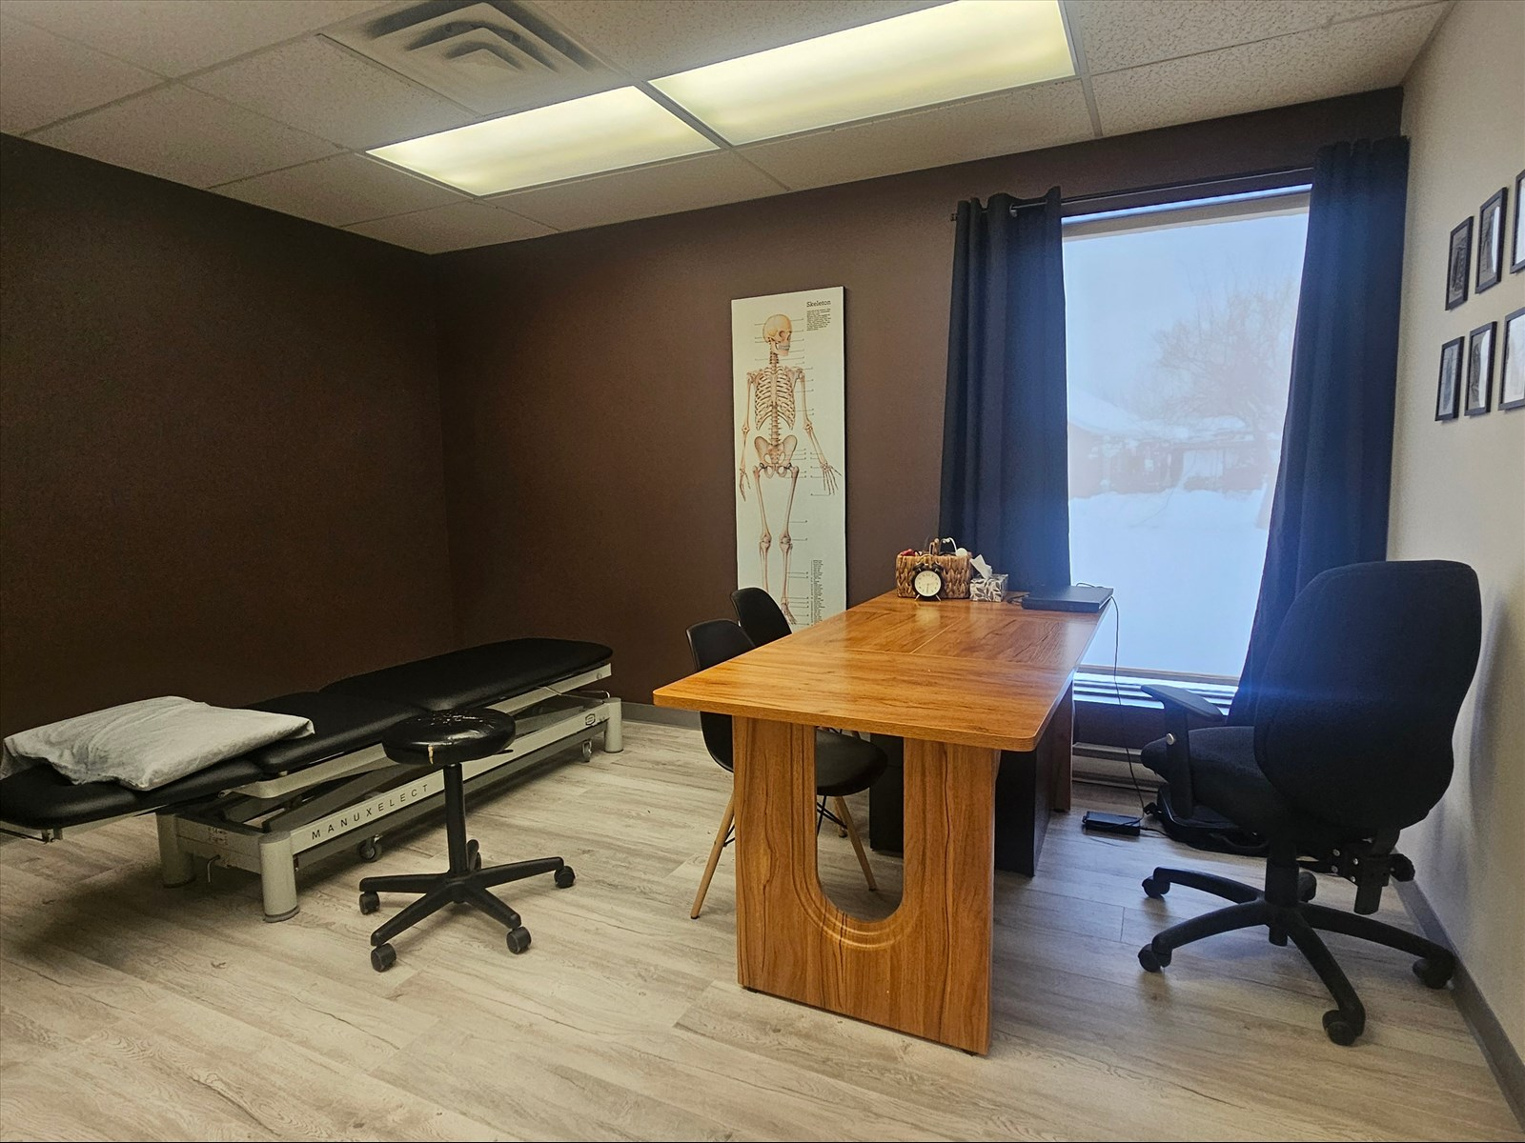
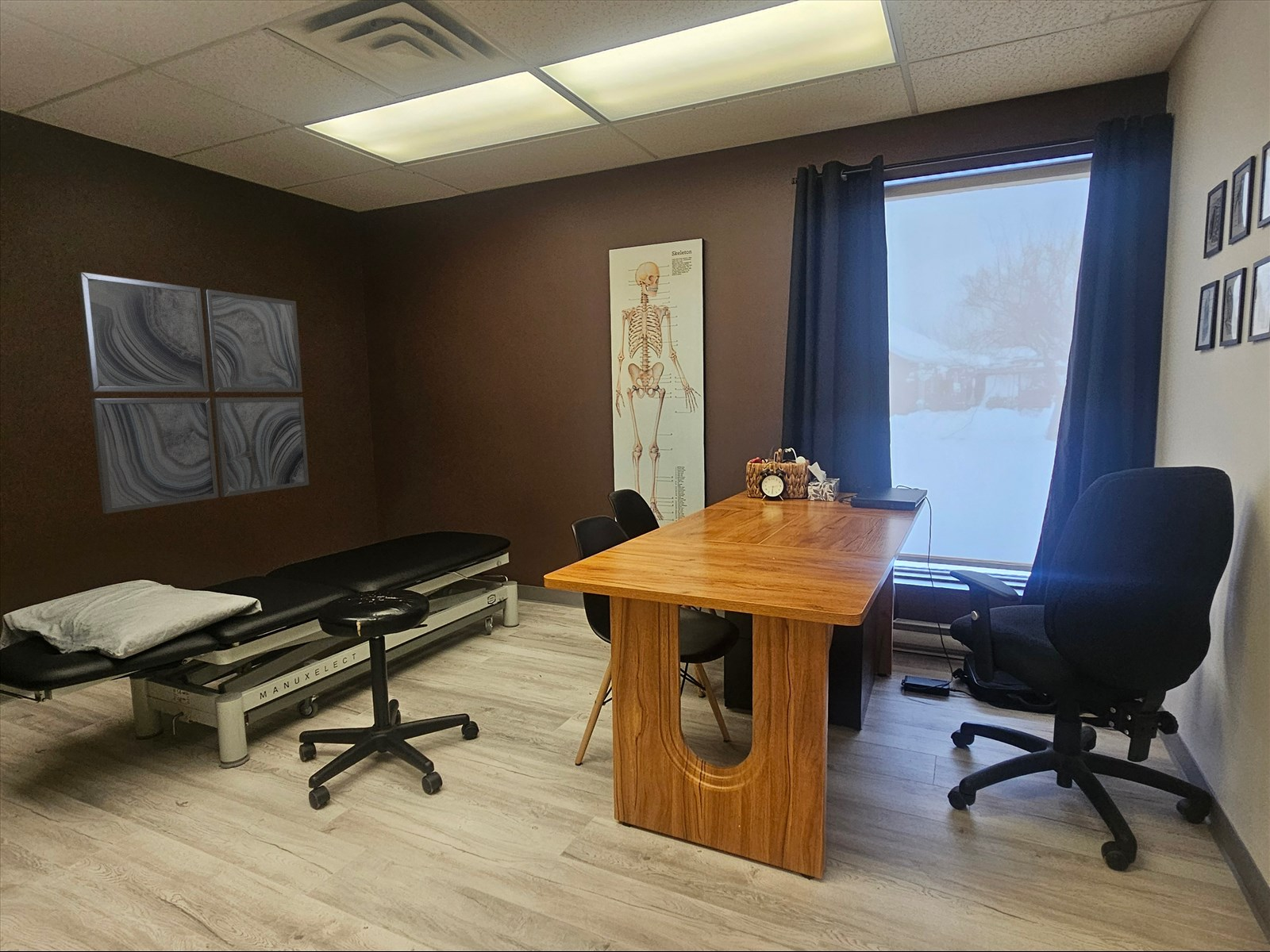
+ wall art [77,271,310,514]
